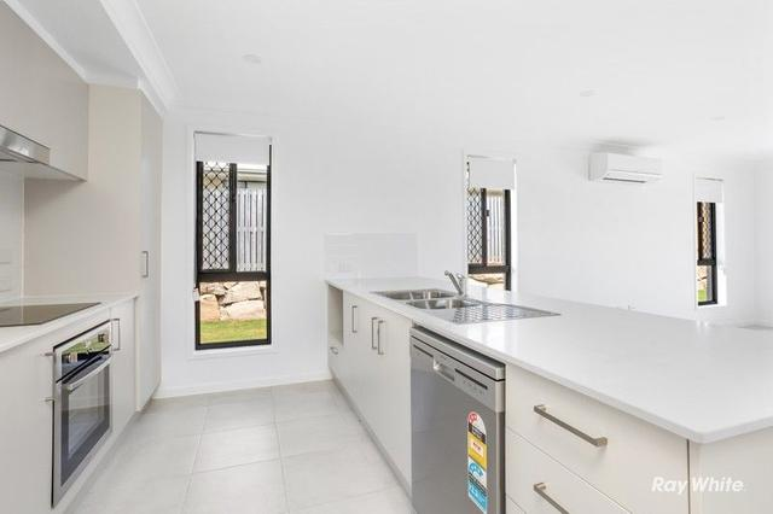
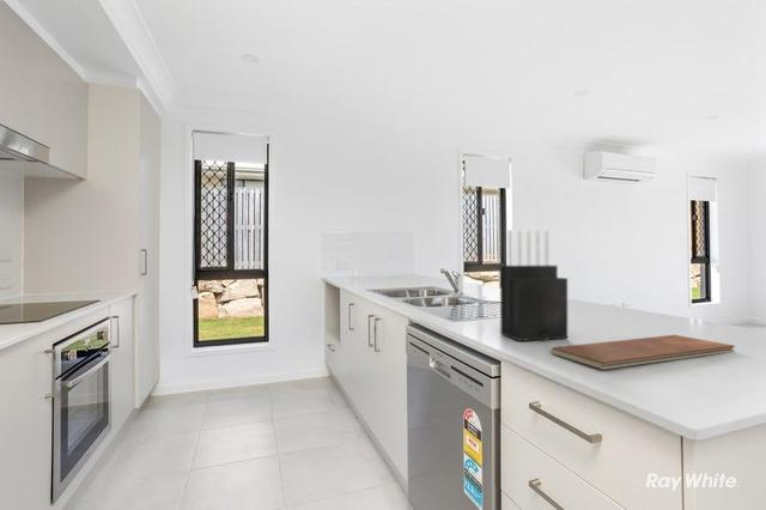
+ chopping board [549,334,736,370]
+ knife block [499,229,569,342]
